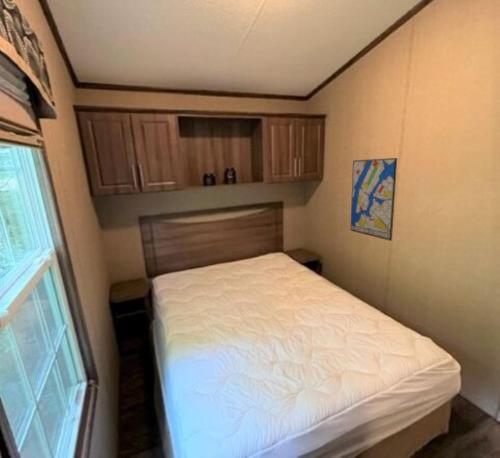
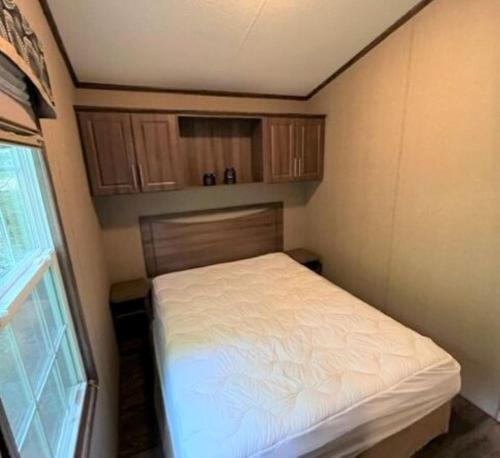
- wall art [350,157,398,242]
